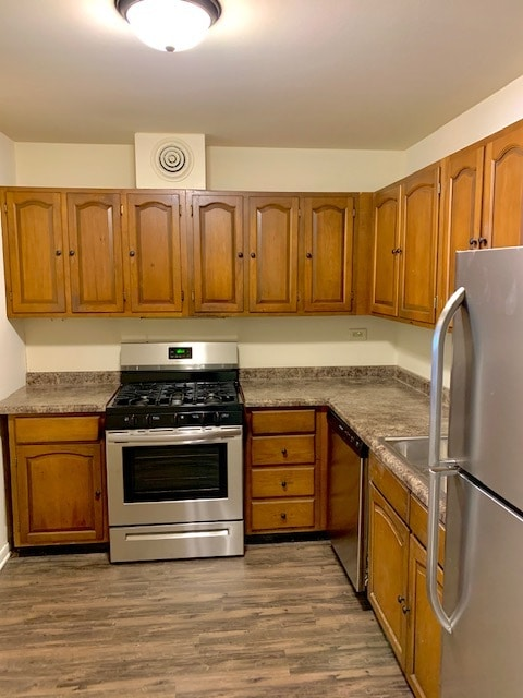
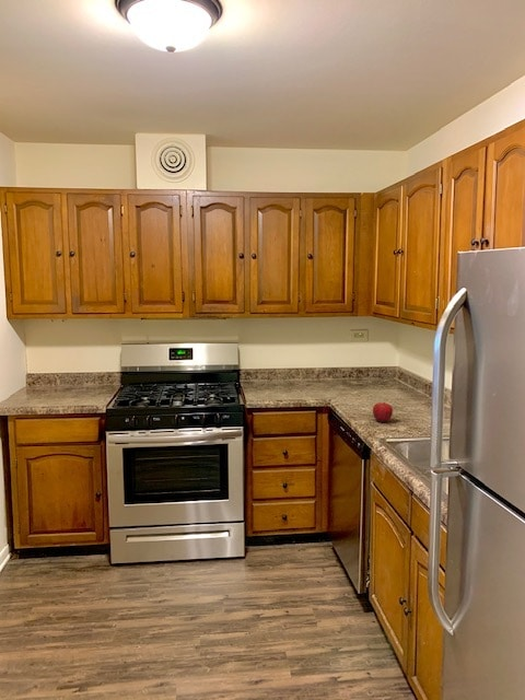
+ fruit [372,401,394,423]
